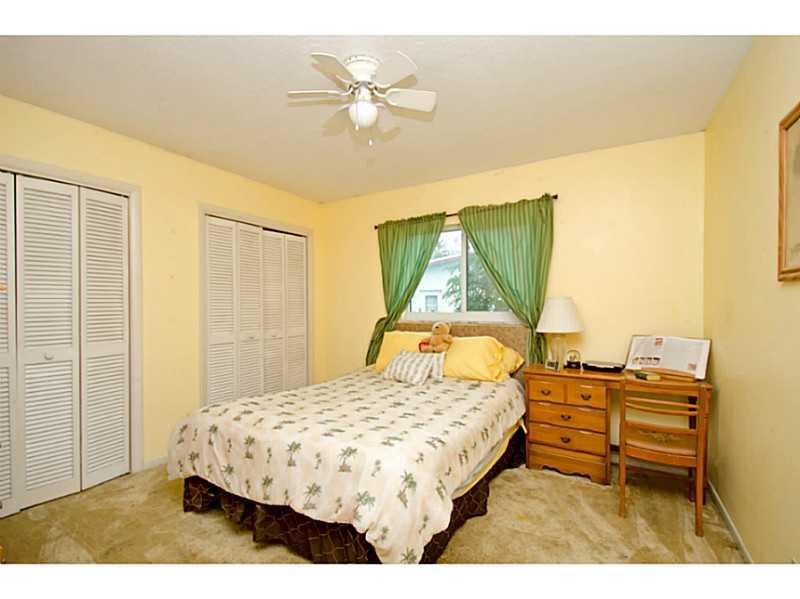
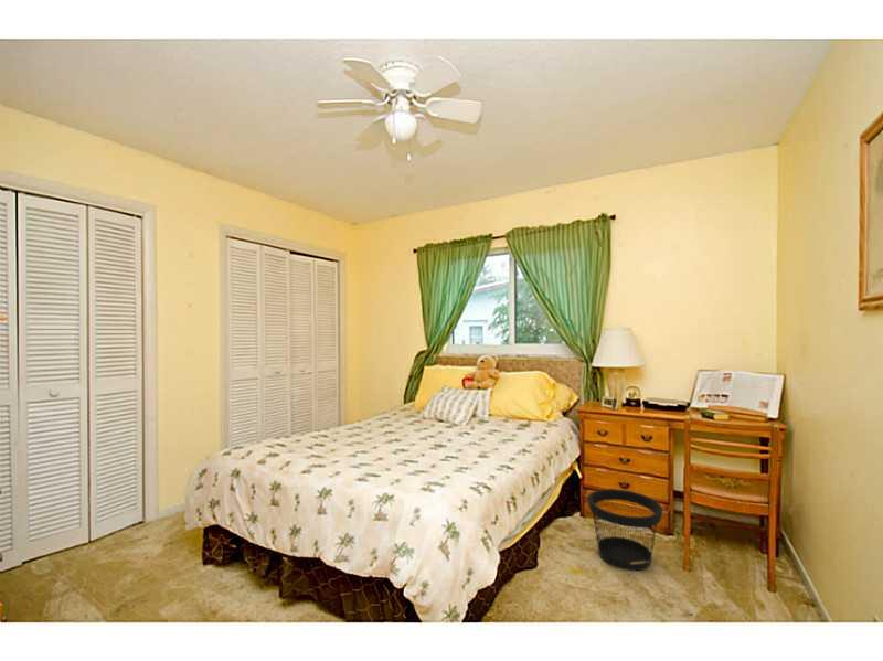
+ wastebasket [586,488,664,572]
